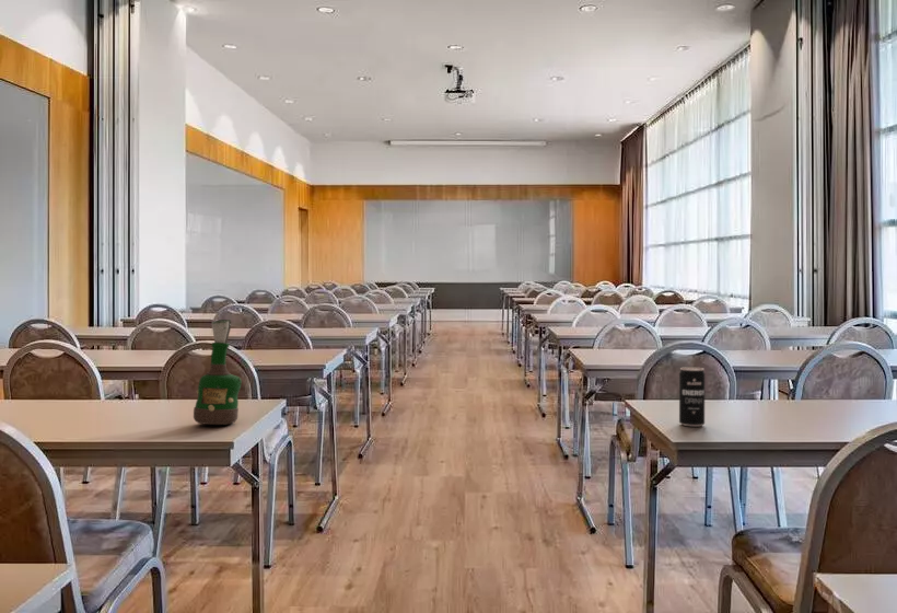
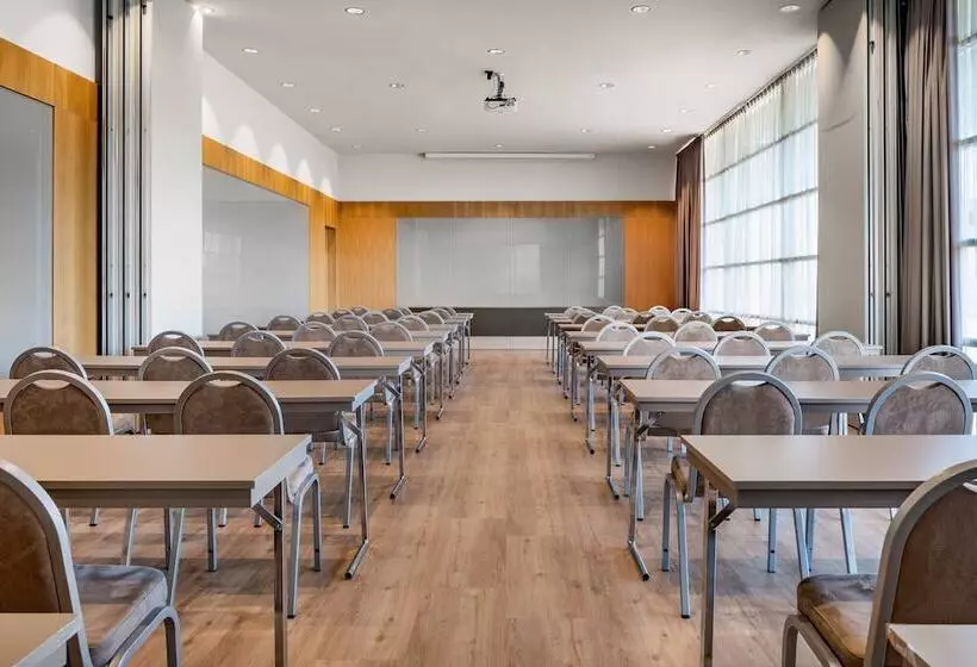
- grog bottle [193,319,243,426]
- beverage can [678,367,706,427]
